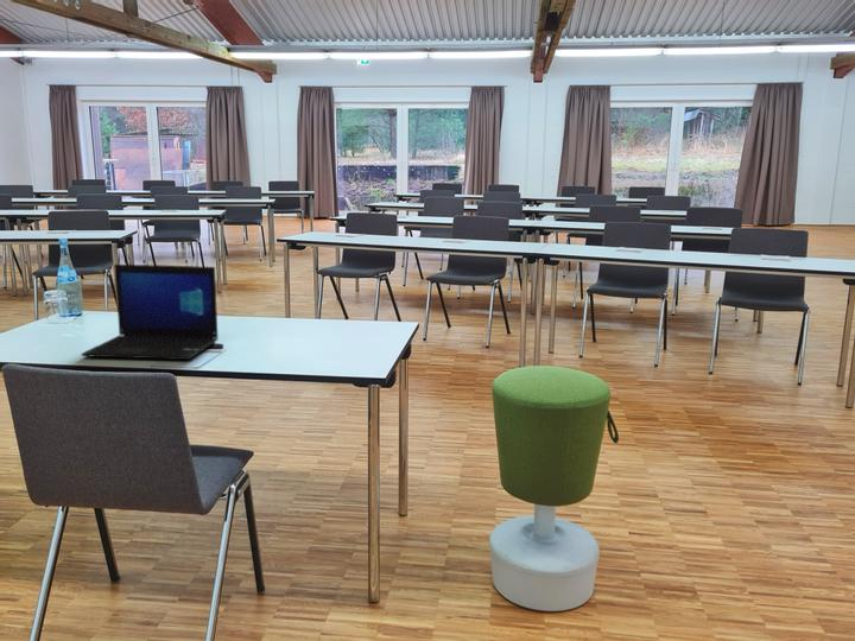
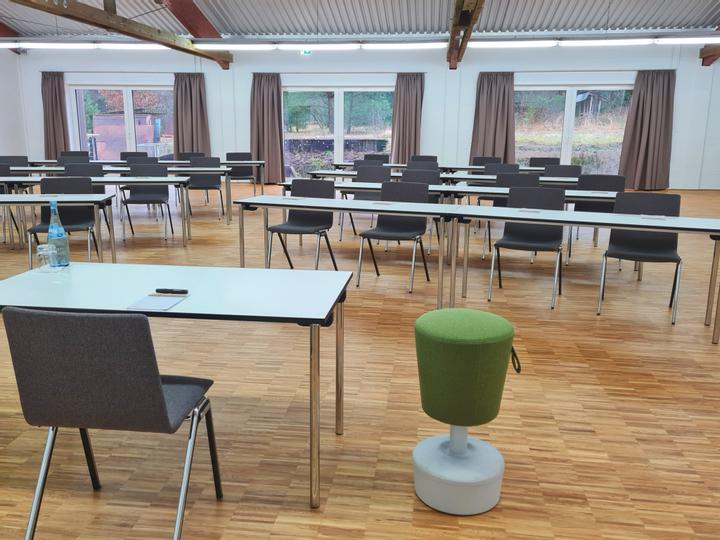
- laptop [81,264,220,361]
